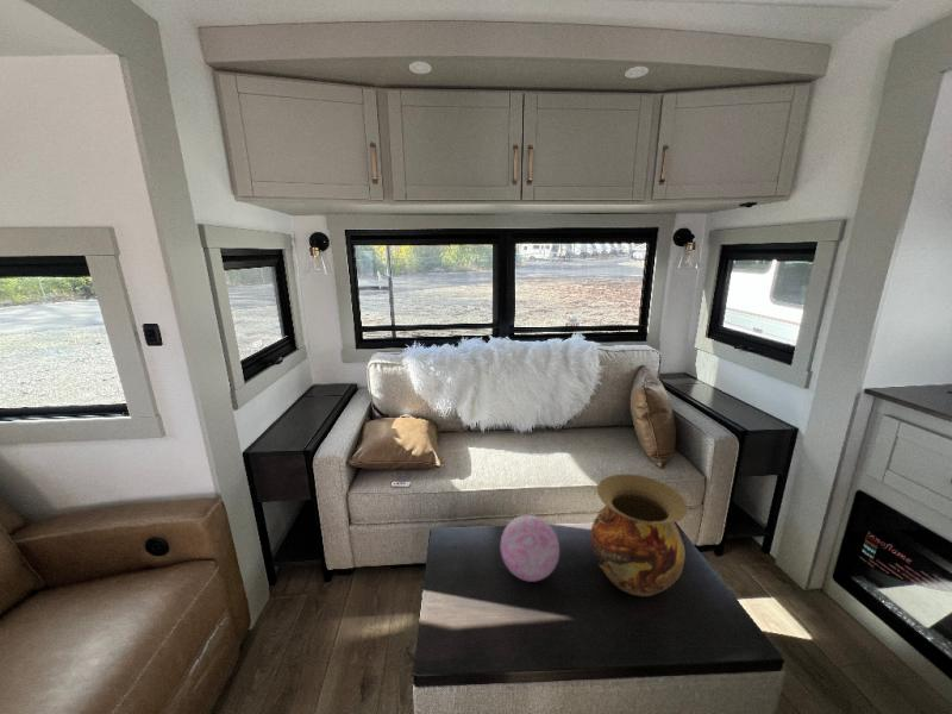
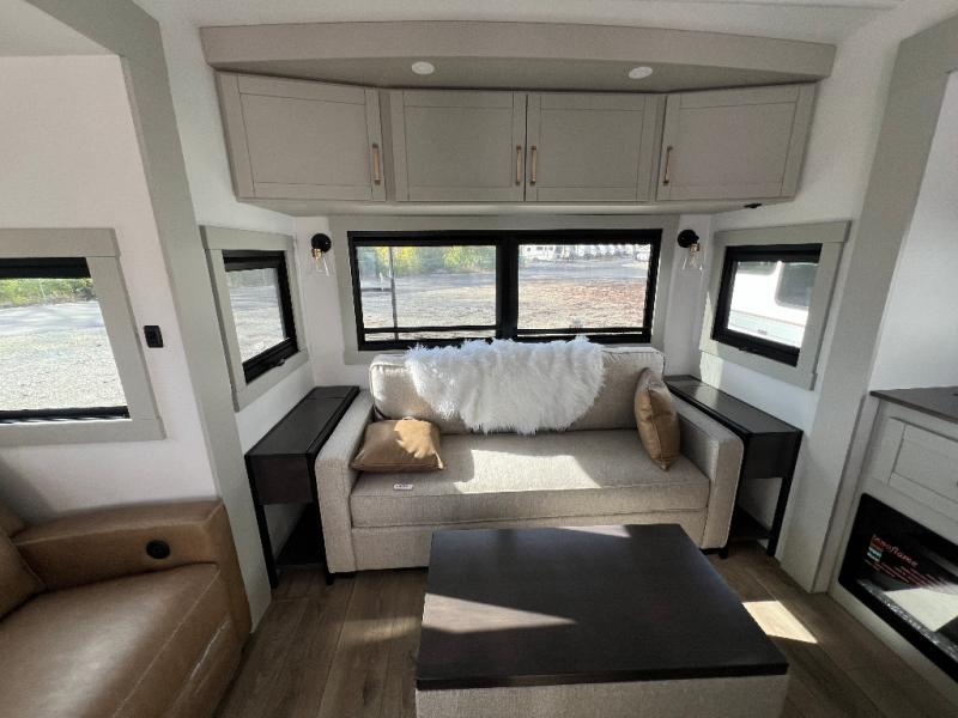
- decorative orb [499,514,560,583]
- vase [590,474,689,597]
